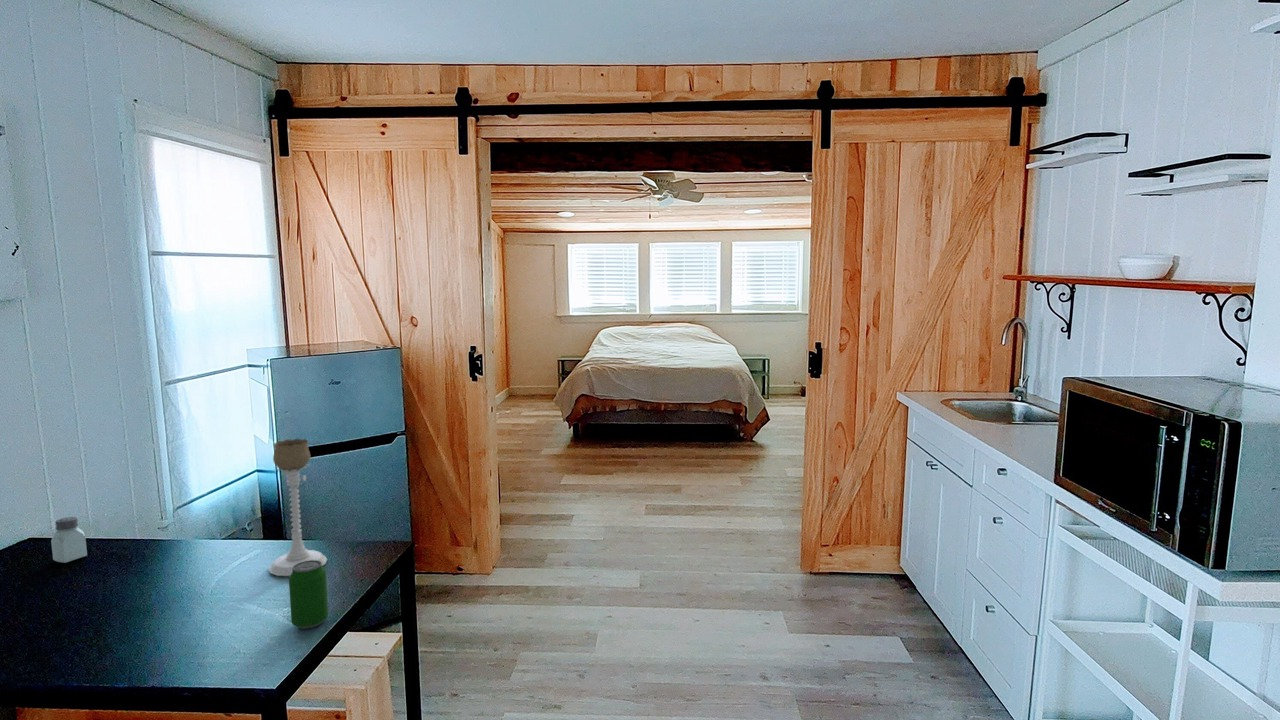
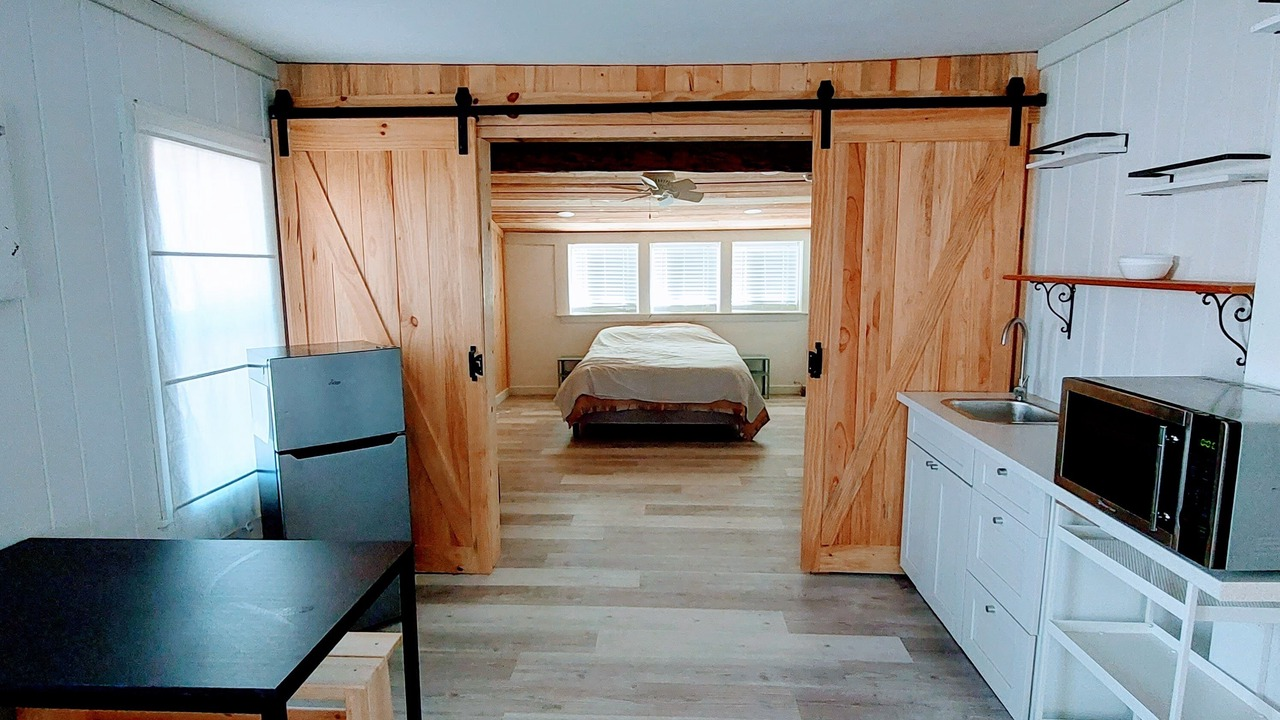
- candle holder [268,438,328,577]
- beverage can [288,560,329,630]
- saltshaker [50,516,88,564]
